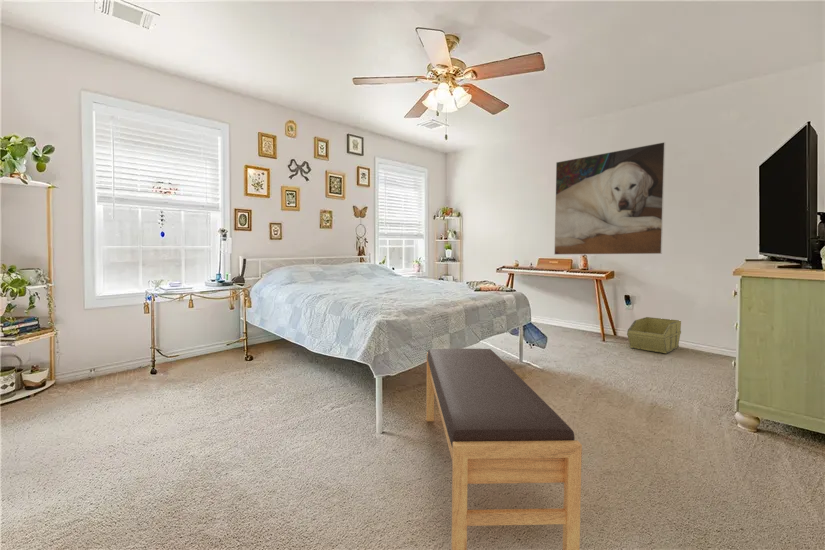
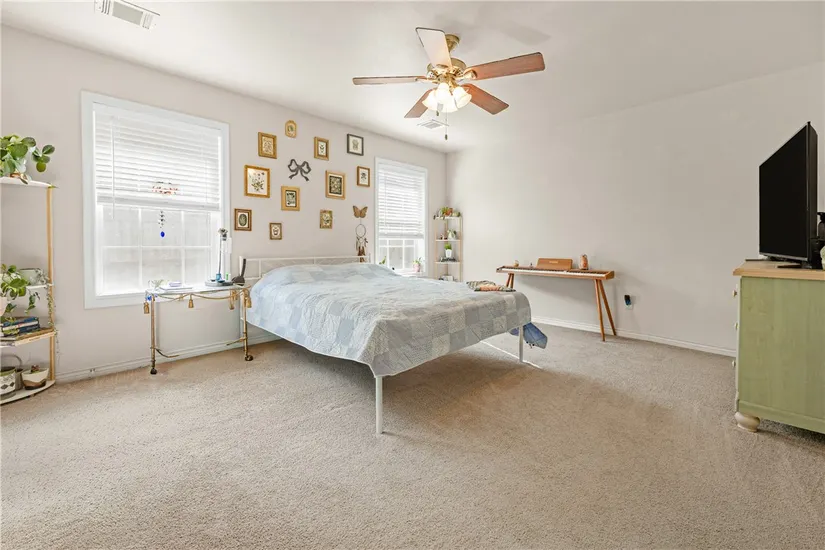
- bench [425,348,583,550]
- storage bin [626,316,682,354]
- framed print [553,141,666,256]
